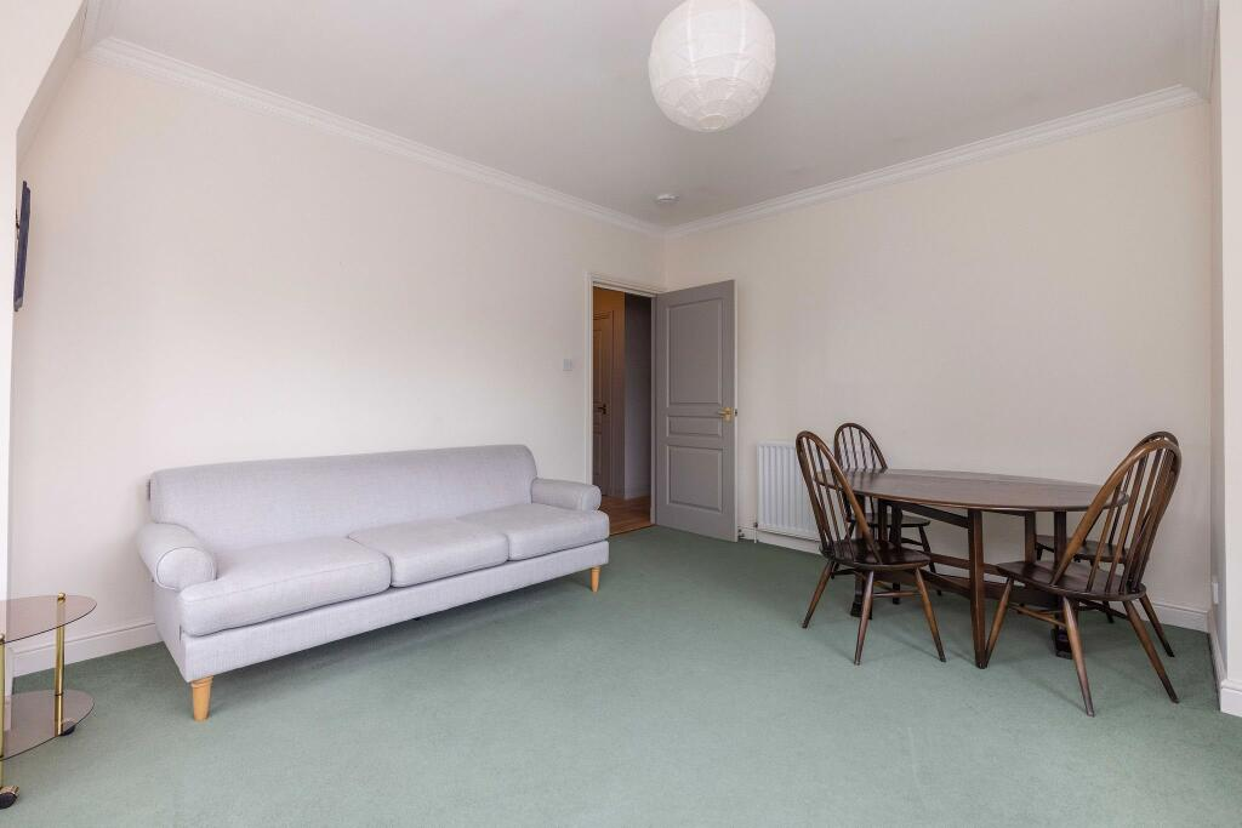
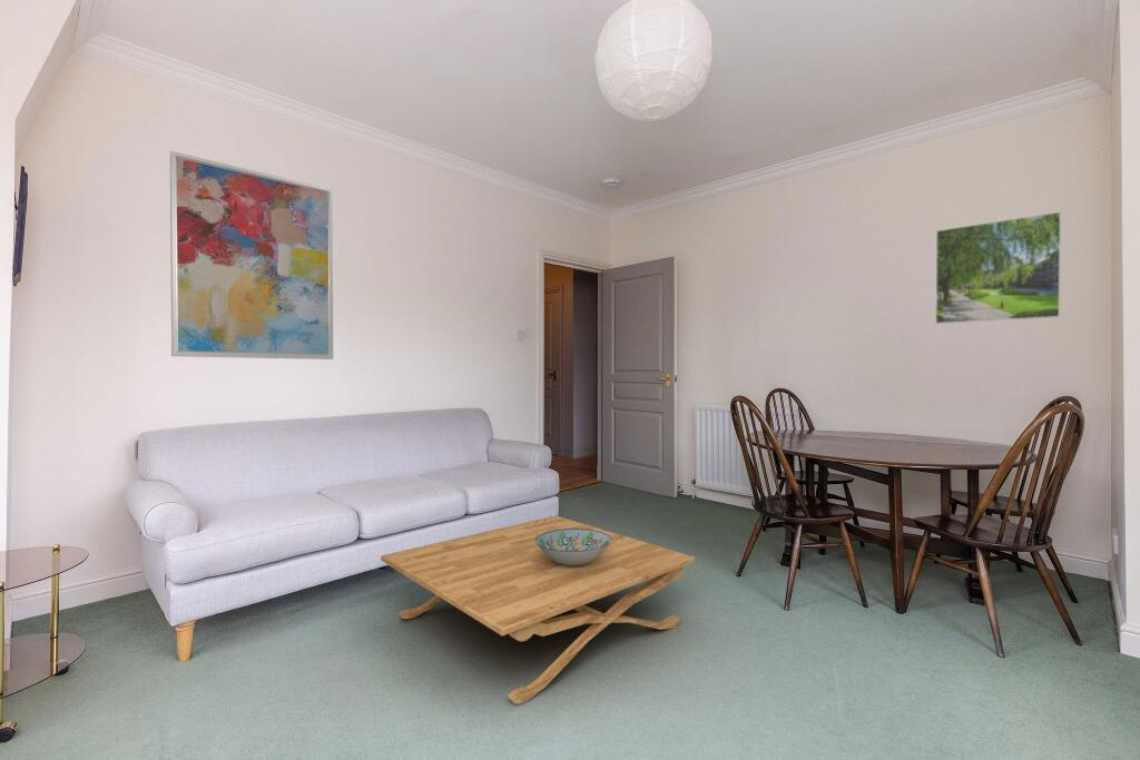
+ wall art [169,150,334,361]
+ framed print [934,210,1062,325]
+ decorative bowl [535,529,612,566]
+ coffee table [380,515,696,704]
